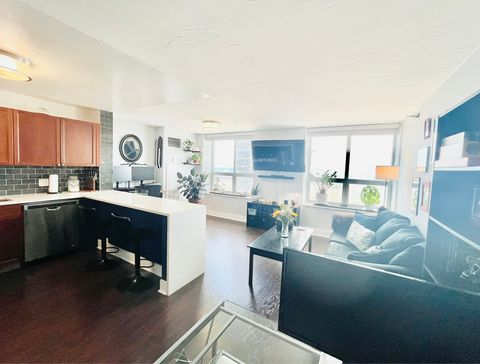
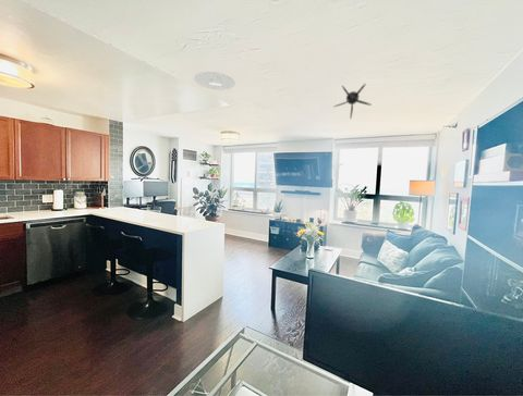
+ architectural model [193,71,236,91]
+ ceiling fan [332,83,373,120]
